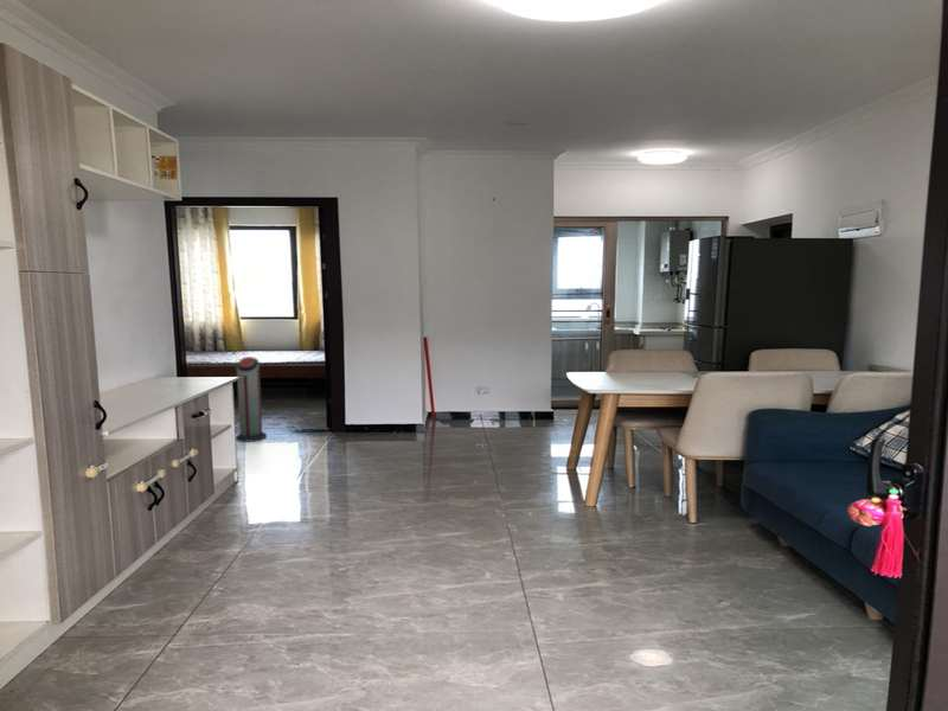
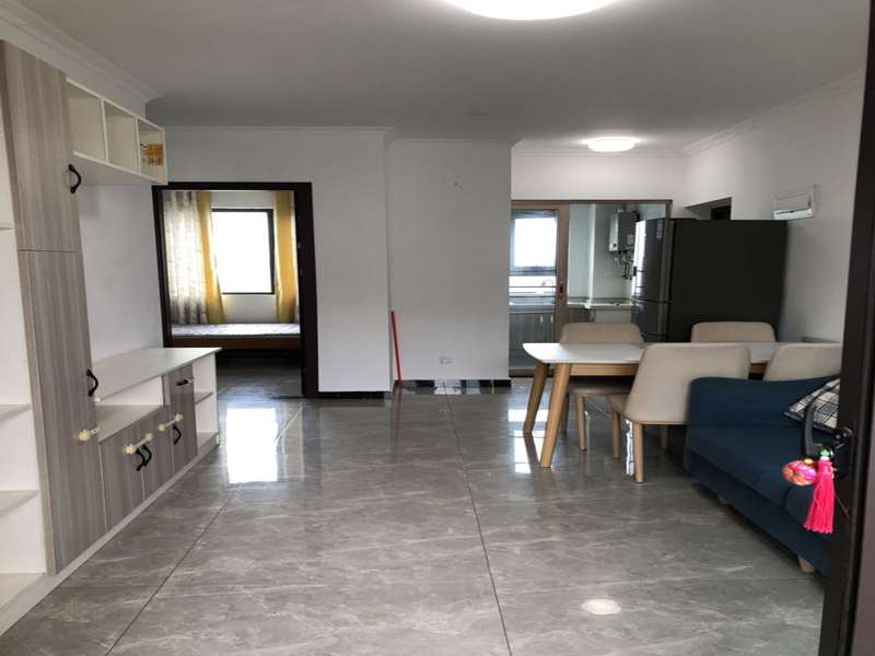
- air purifier [235,356,268,443]
